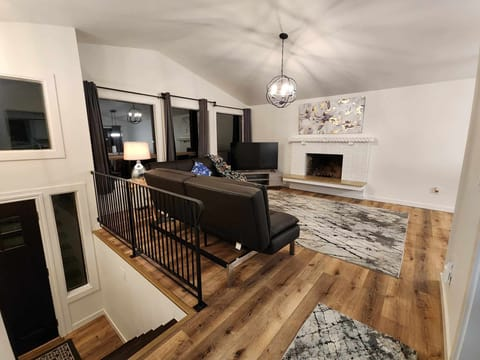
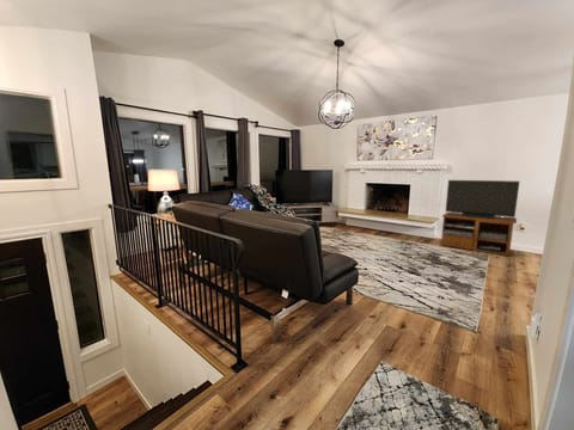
+ tv stand [440,179,520,257]
